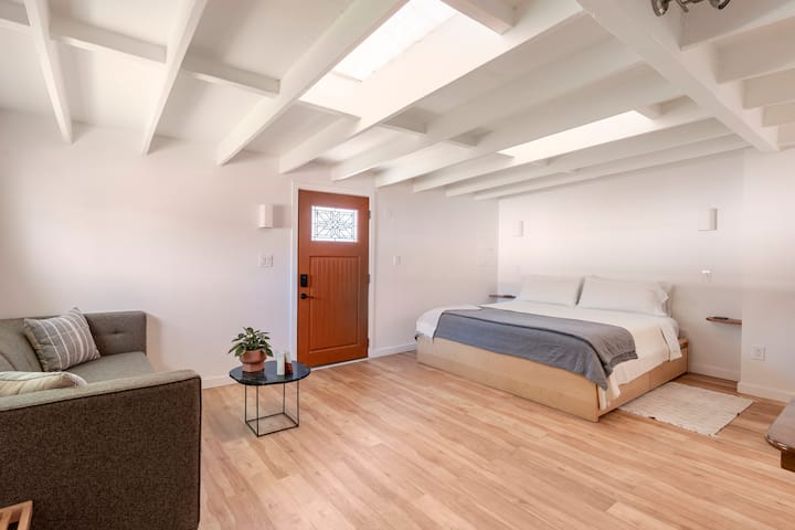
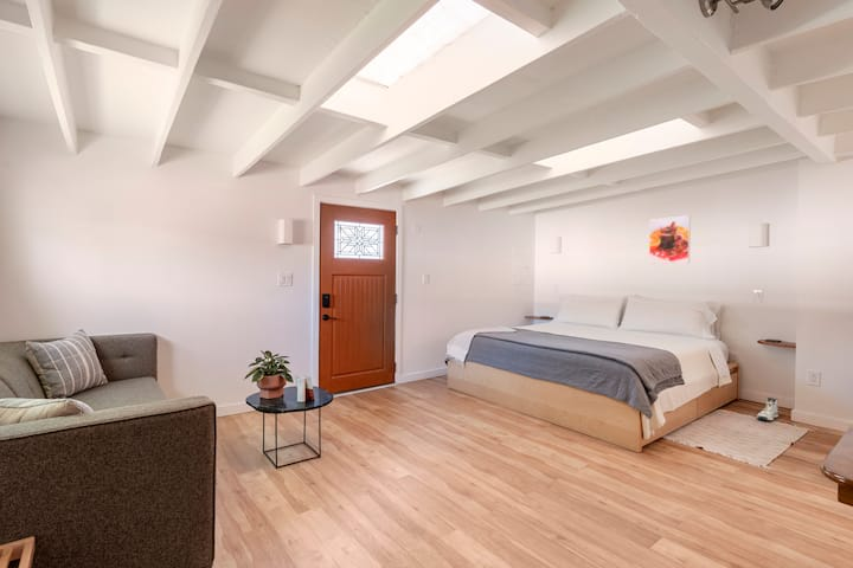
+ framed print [648,214,692,265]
+ sneaker [756,396,780,422]
